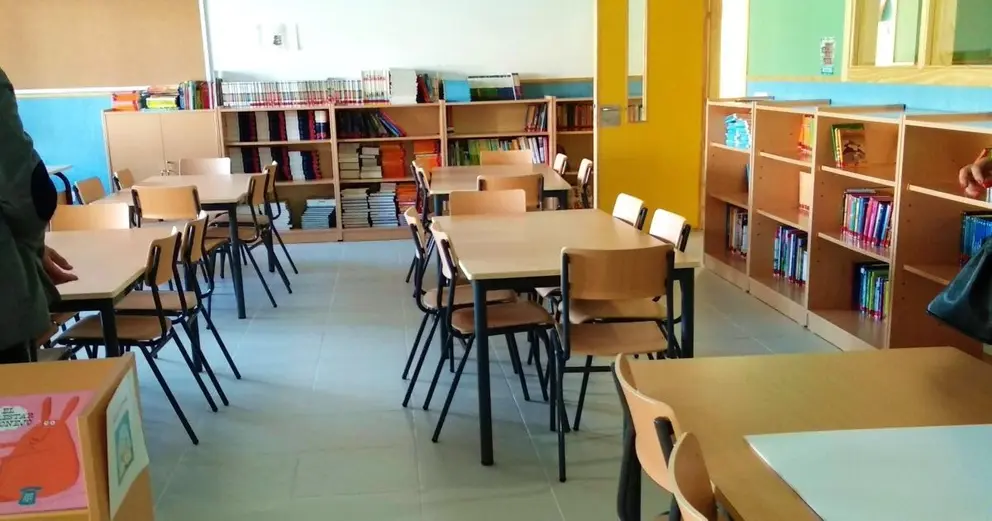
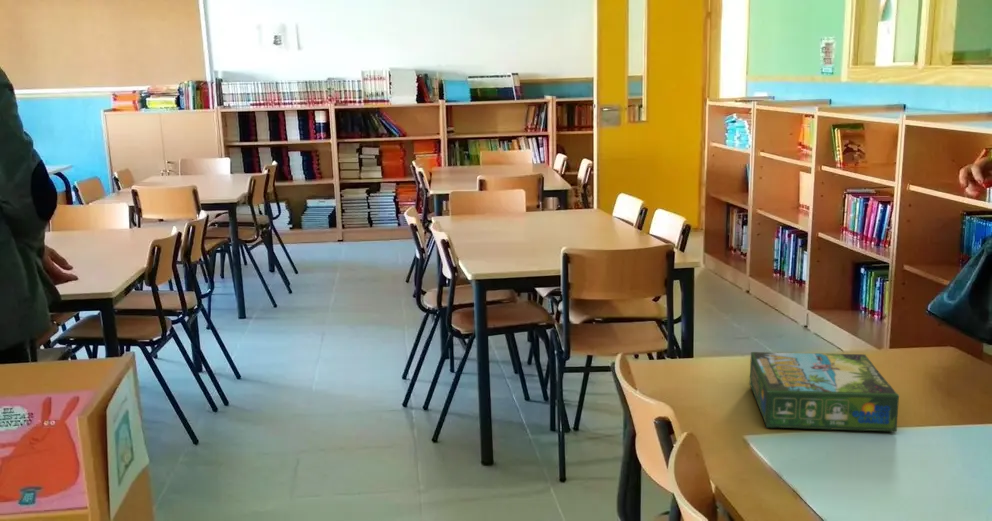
+ board game [748,351,900,433]
